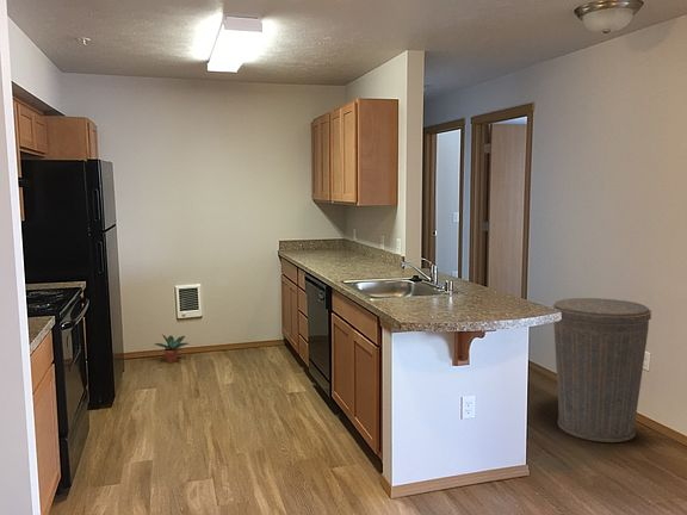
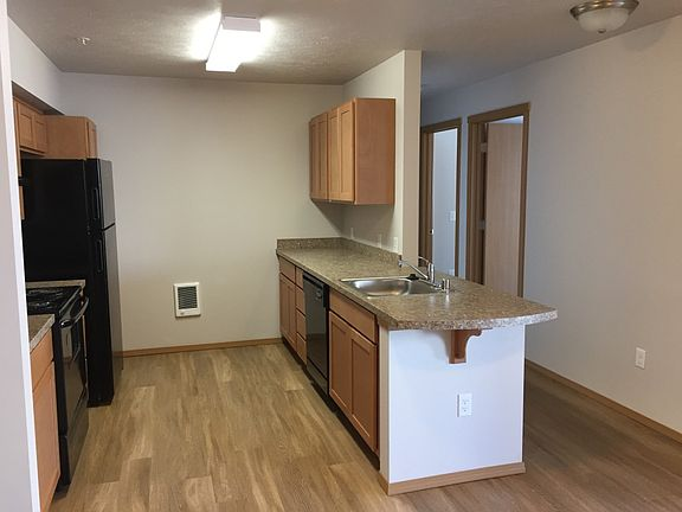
- trash can [551,297,652,443]
- potted plant [154,334,190,364]
